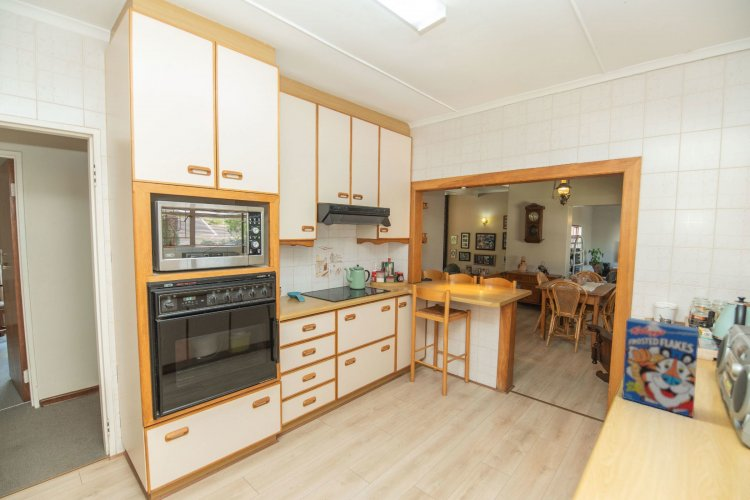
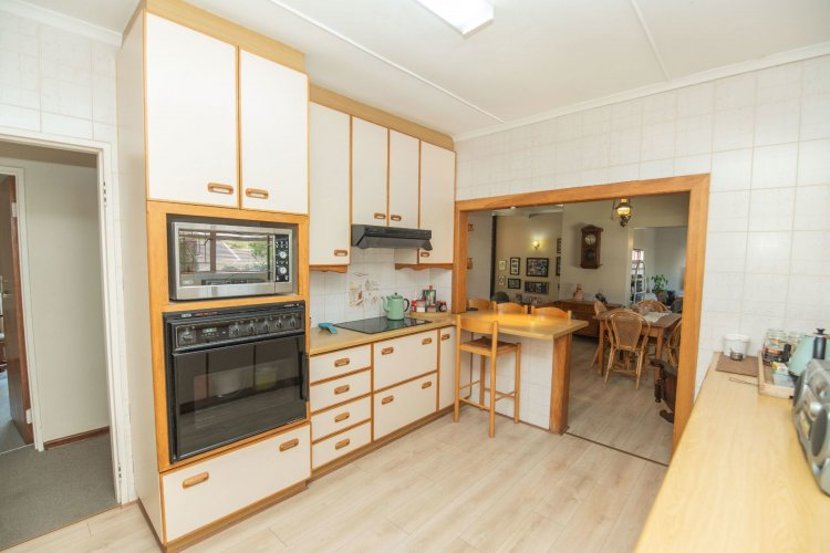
- cereal box [621,317,700,419]
